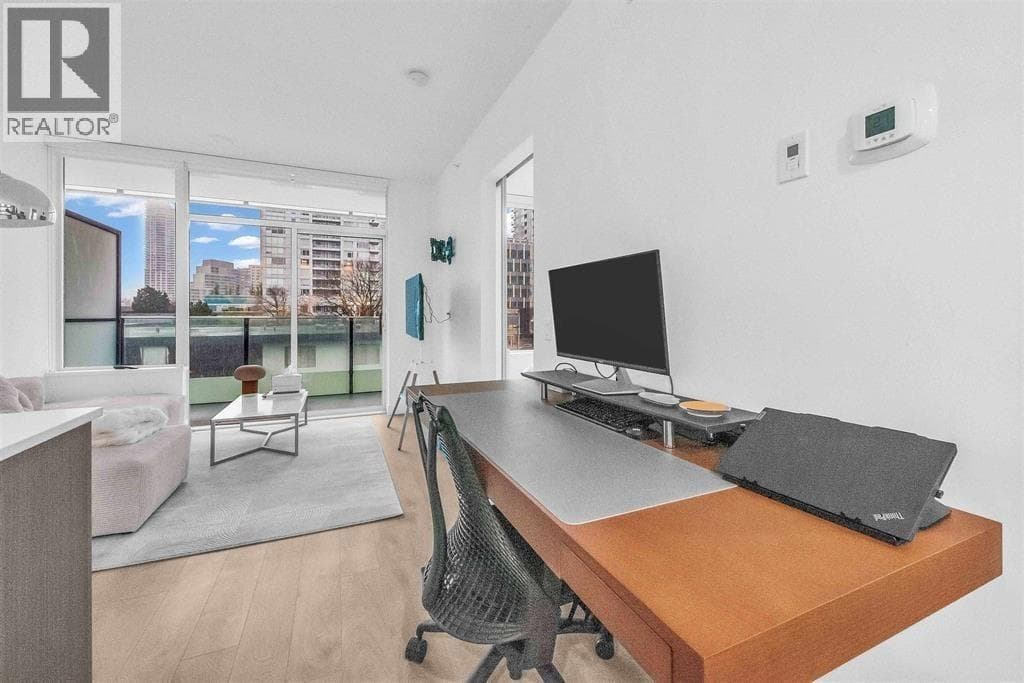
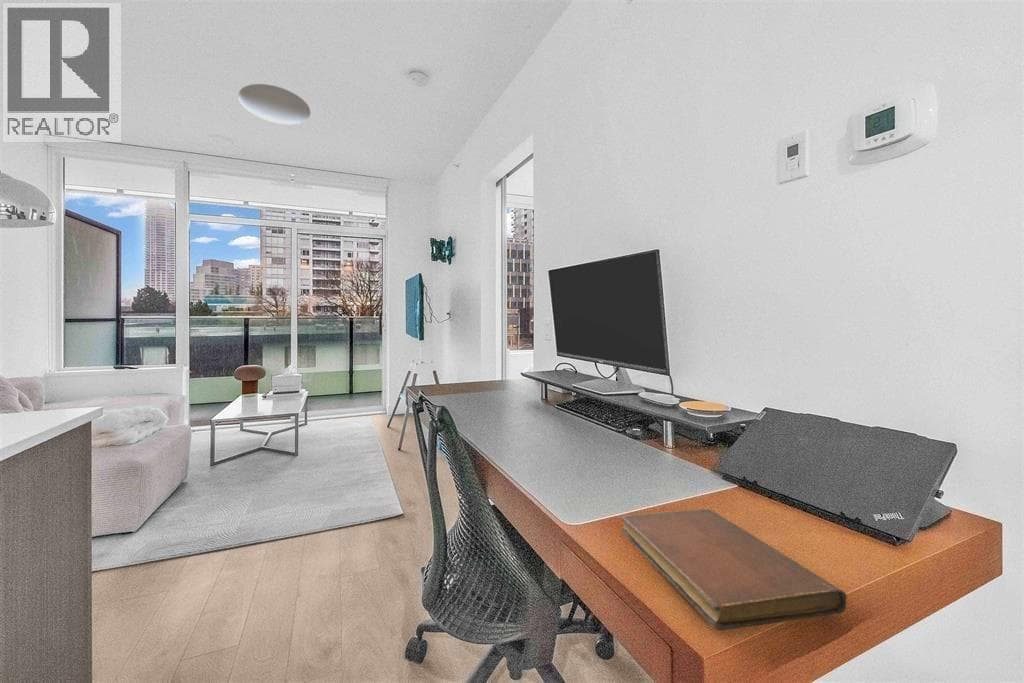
+ notebook [620,508,848,632]
+ ceiling light [237,83,312,125]
